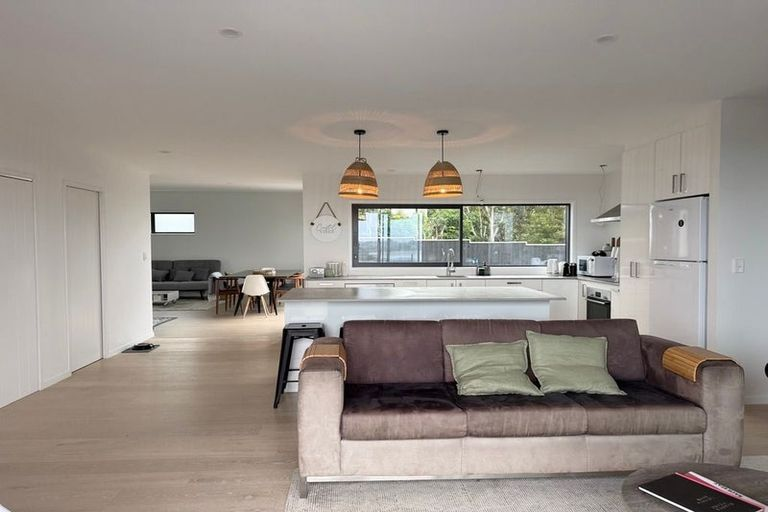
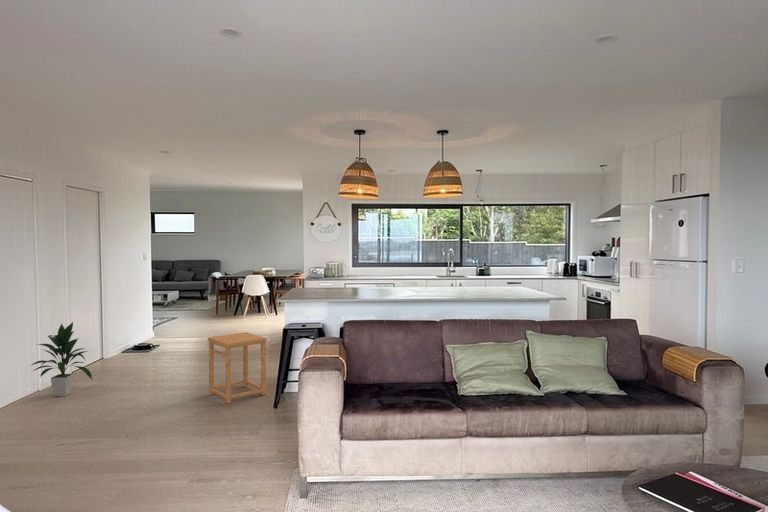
+ side table [207,331,268,405]
+ indoor plant [29,321,93,397]
